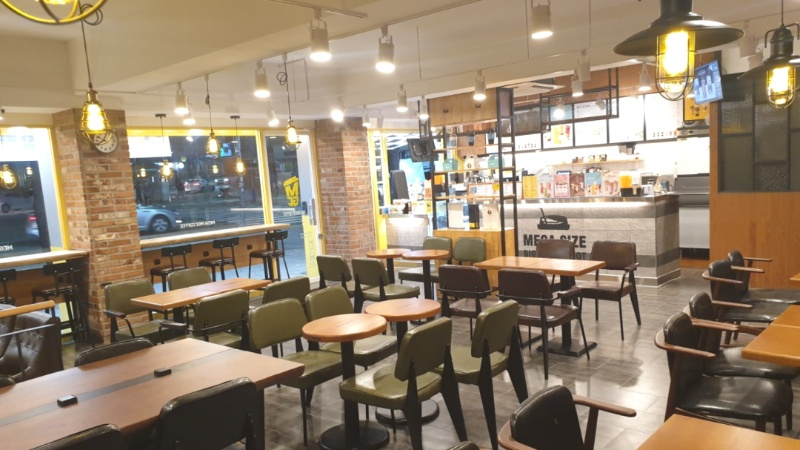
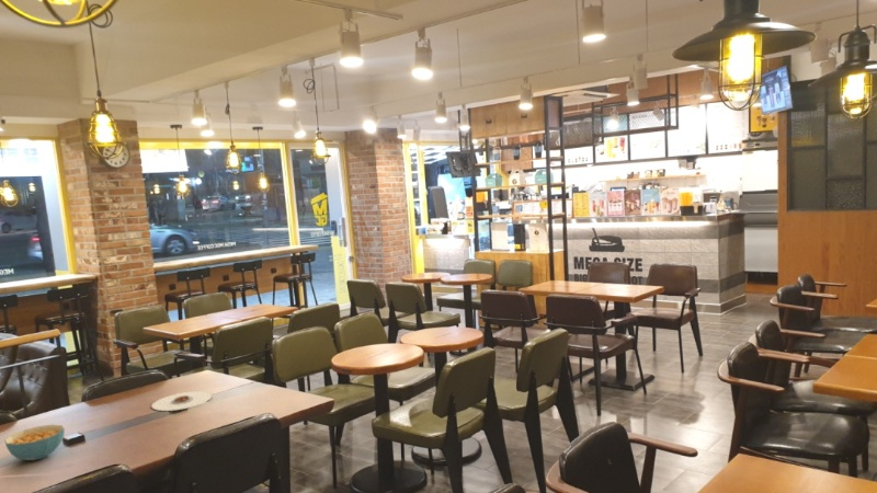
+ plate [150,390,213,412]
+ cereal bowl [3,424,66,462]
